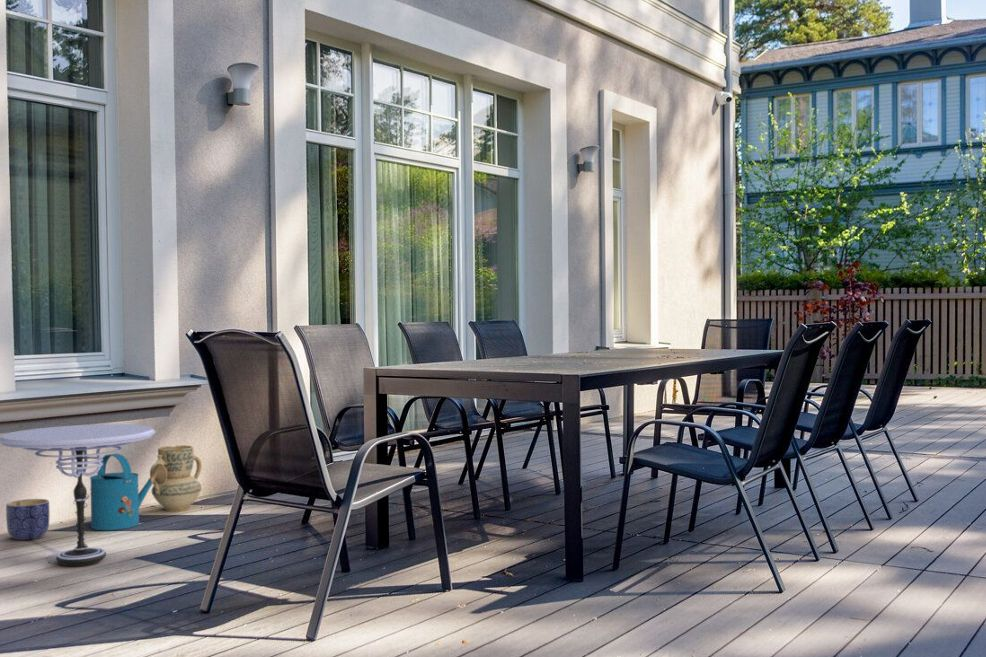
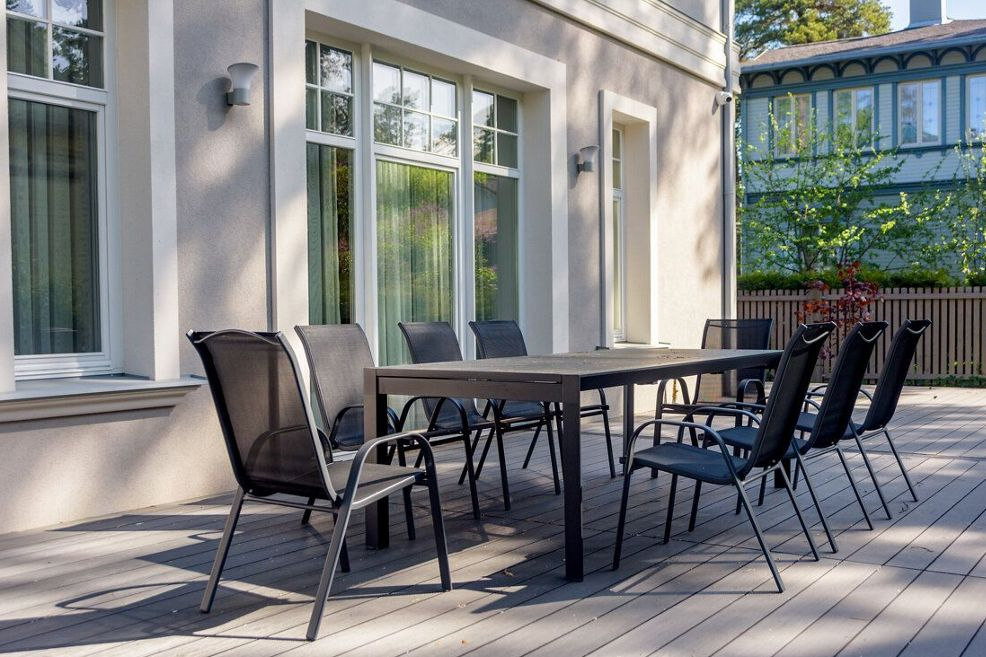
- ceramic jug [149,444,203,512]
- planter [5,498,51,541]
- side table [0,423,157,567]
- watering can [89,453,167,531]
